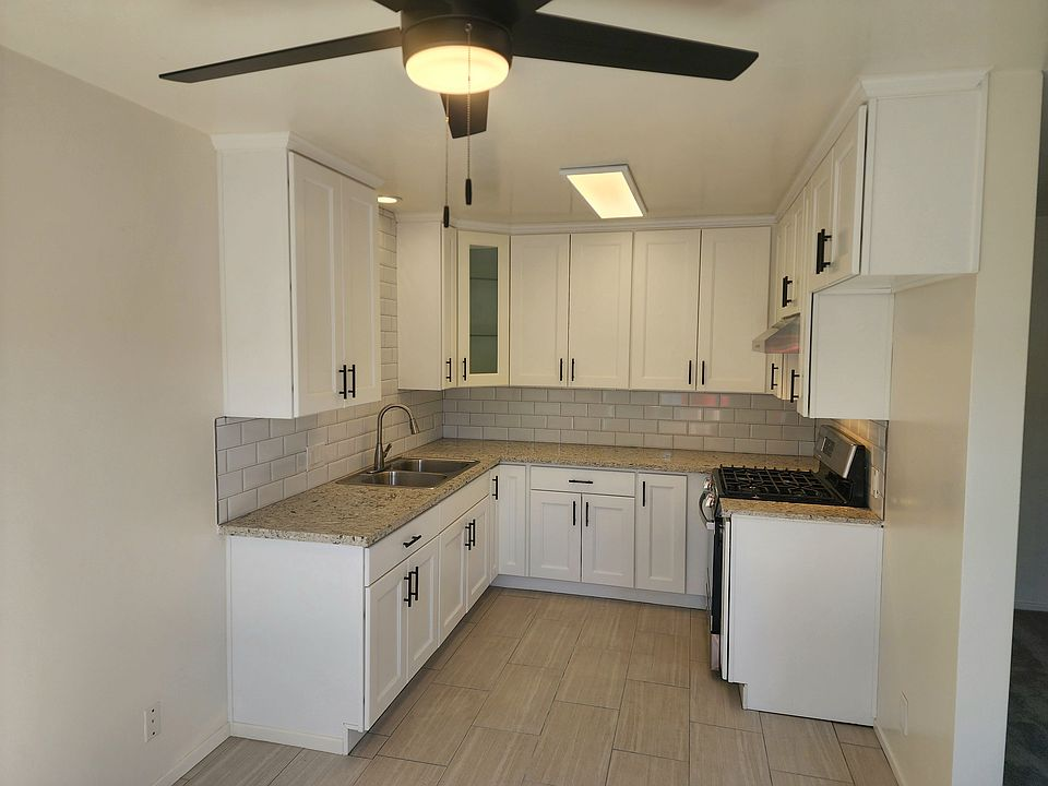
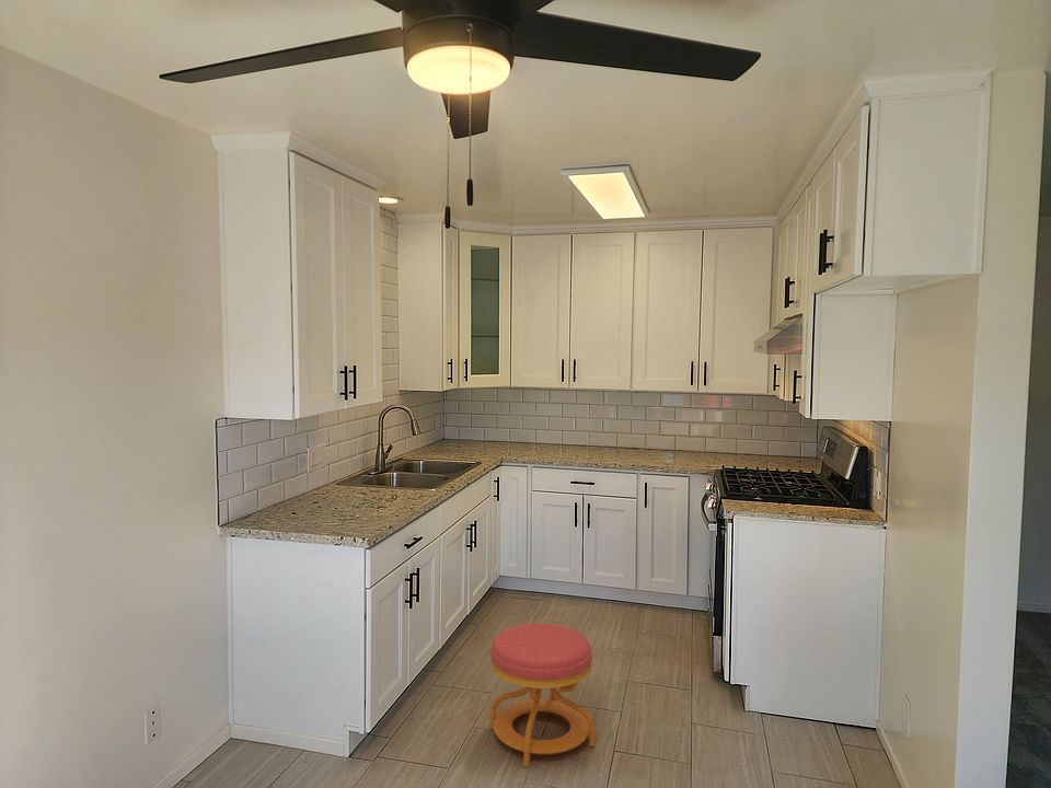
+ stool [488,622,596,768]
